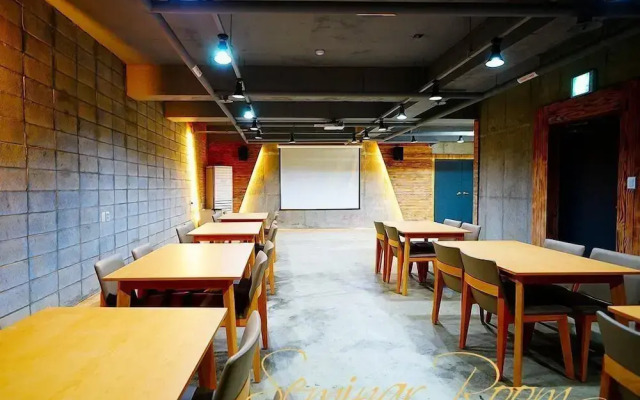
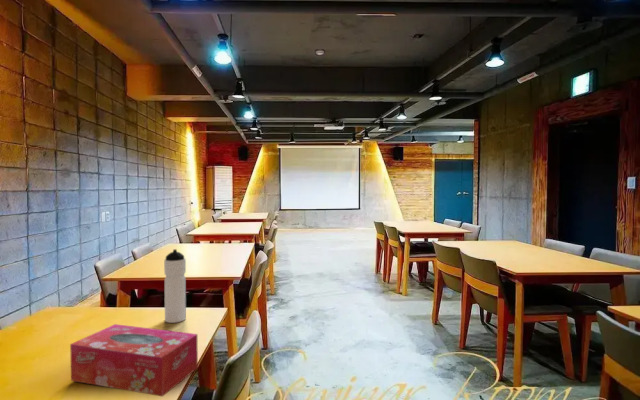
+ tissue box [69,323,199,397]
+ water bottle [163,248,187,324]
